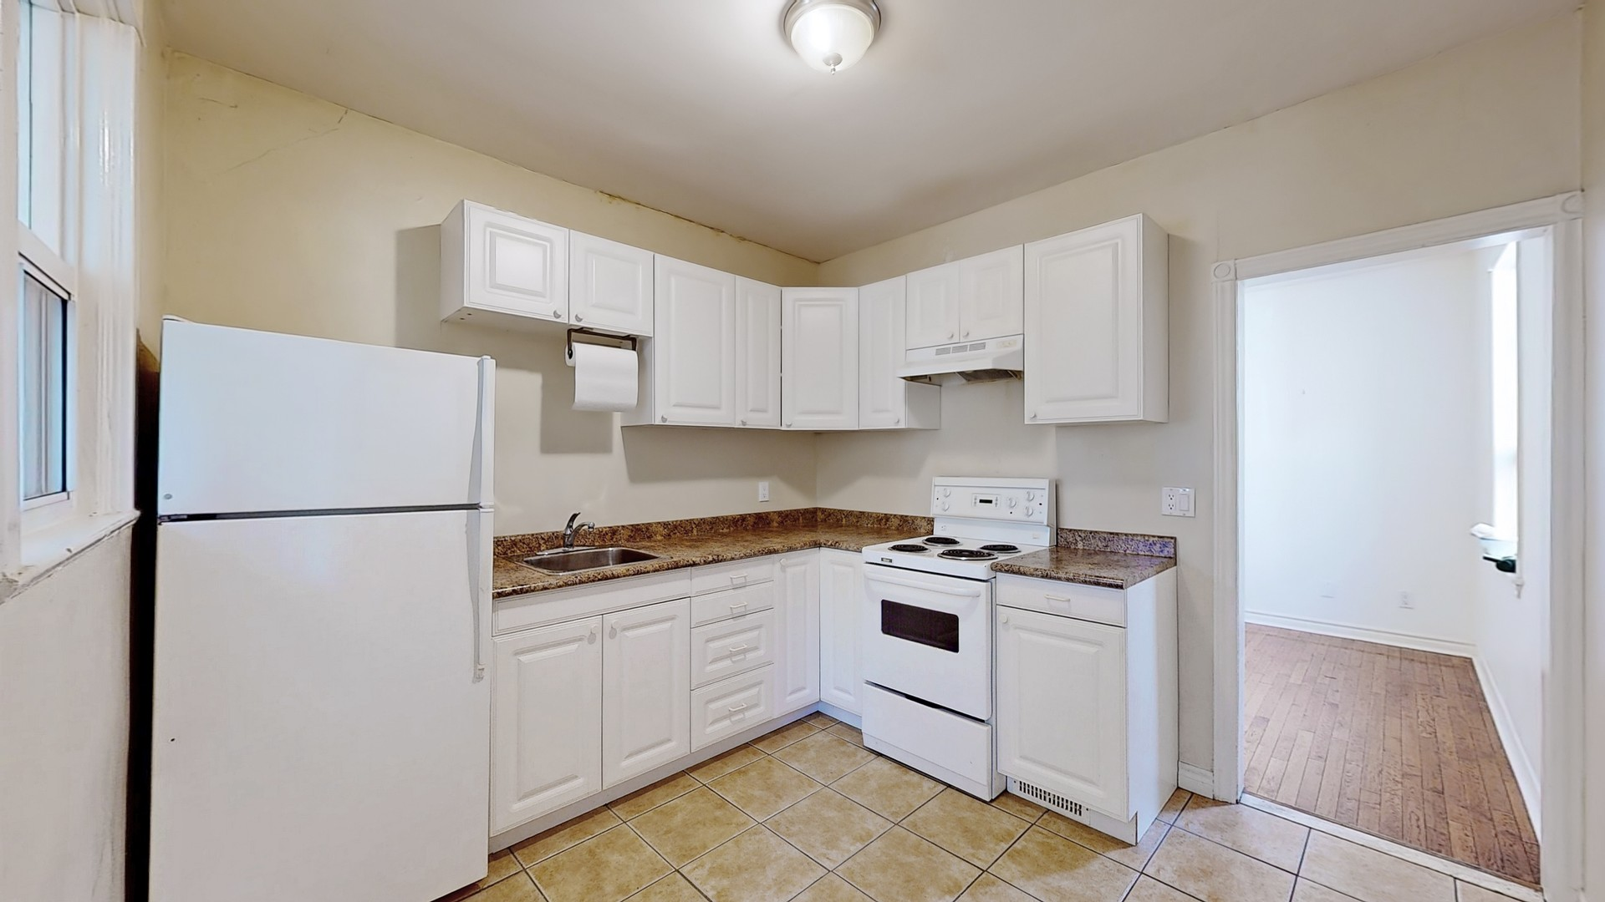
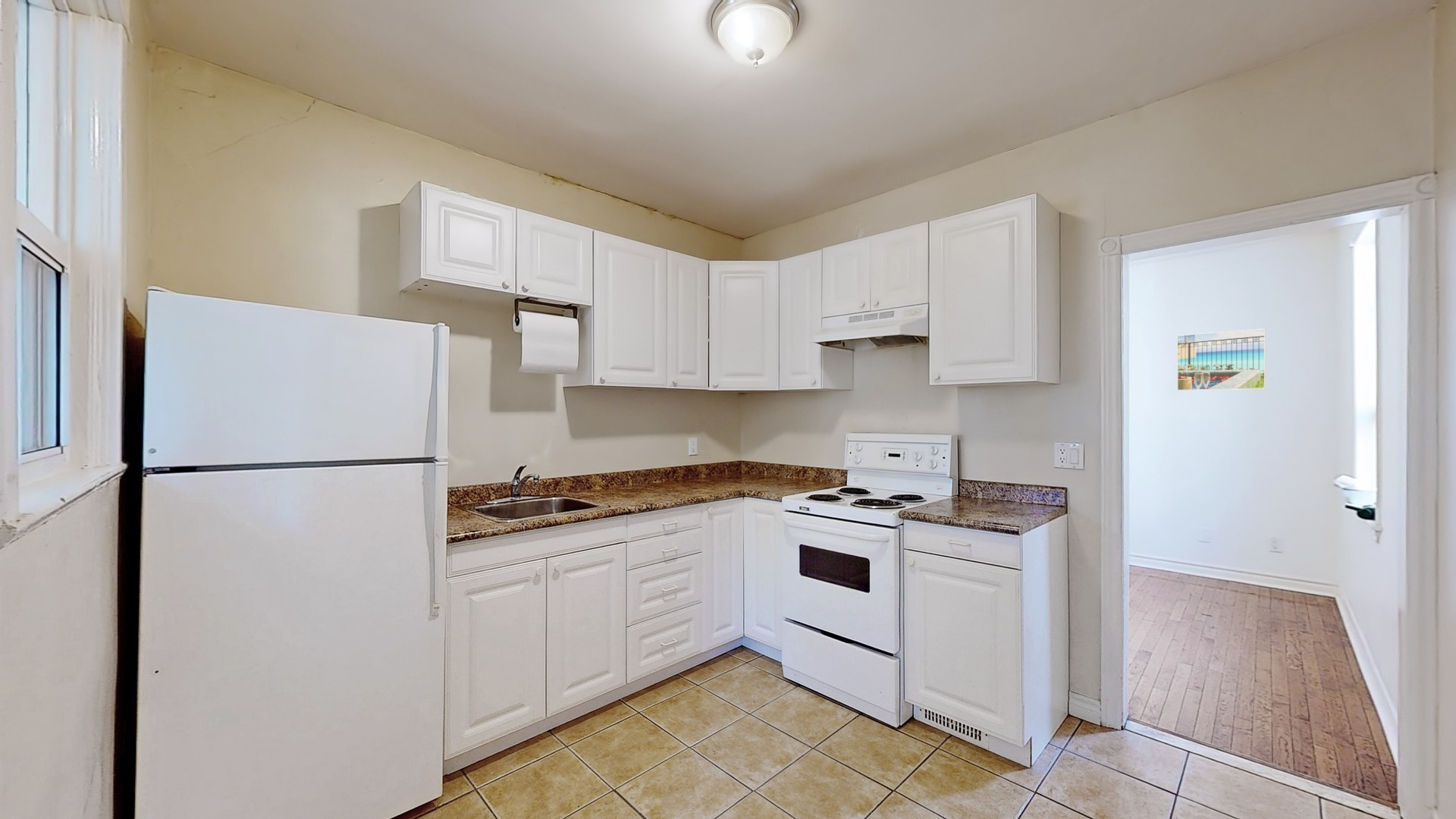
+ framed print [1176,328,1266,391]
